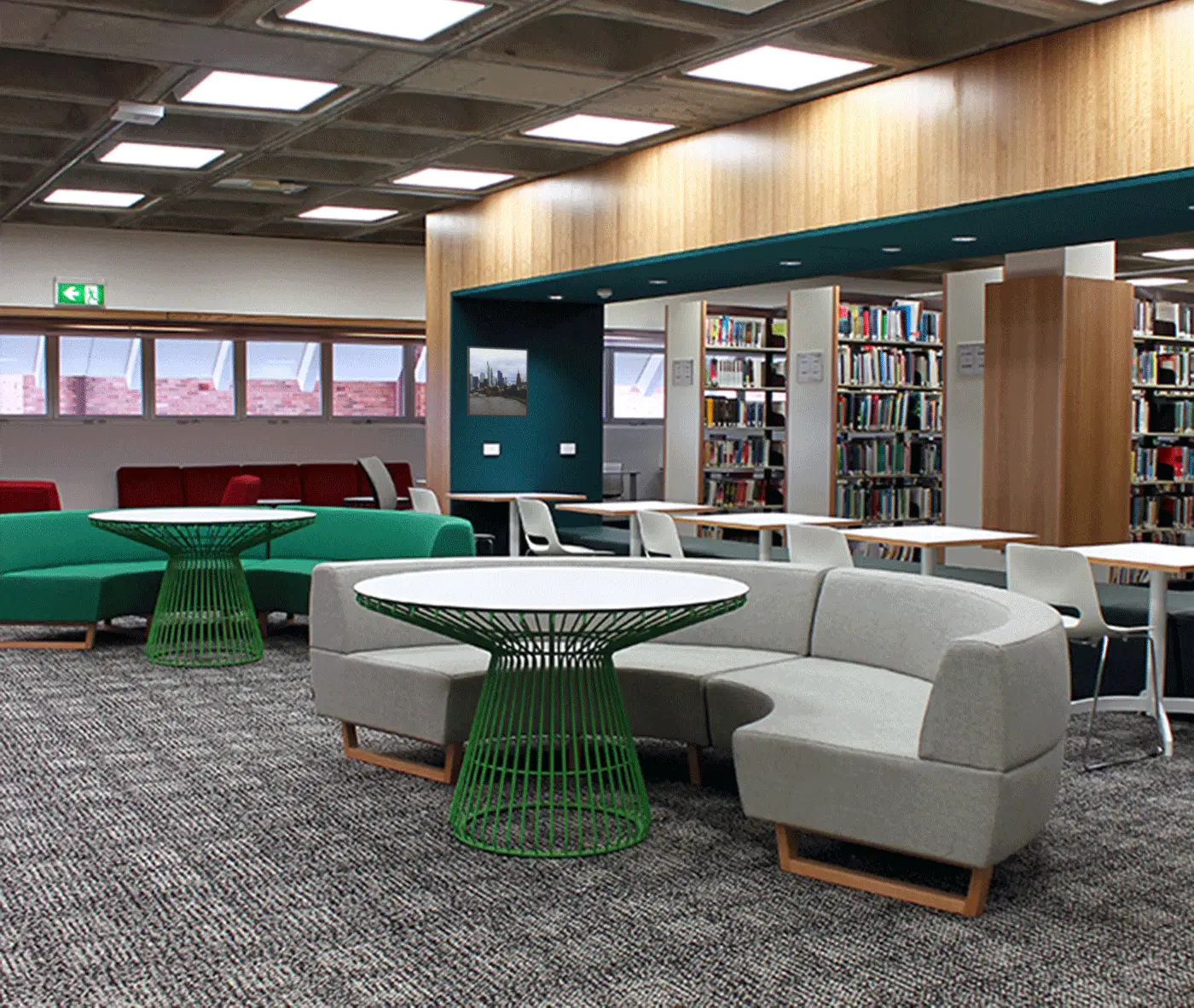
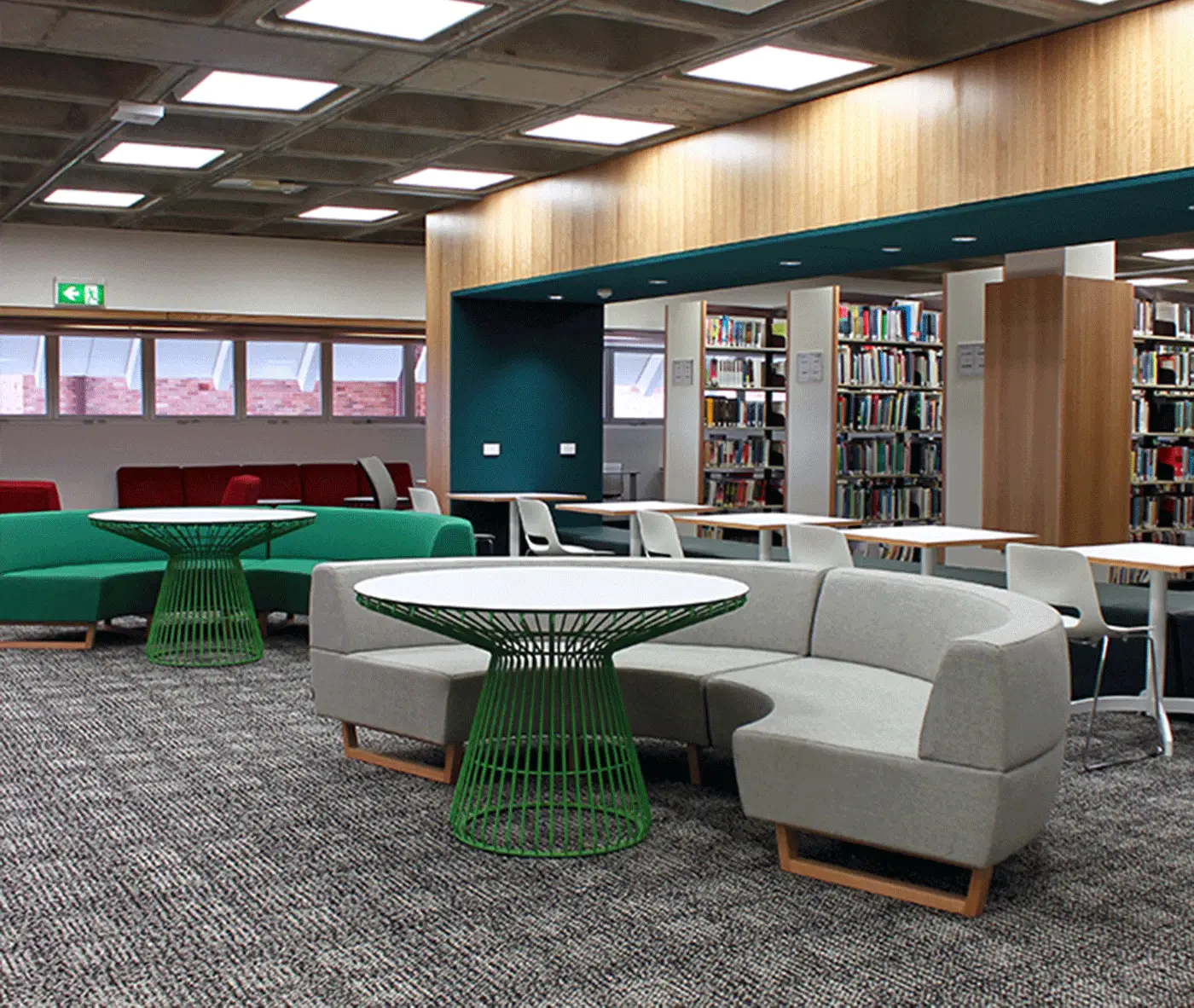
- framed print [467,345,530,418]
